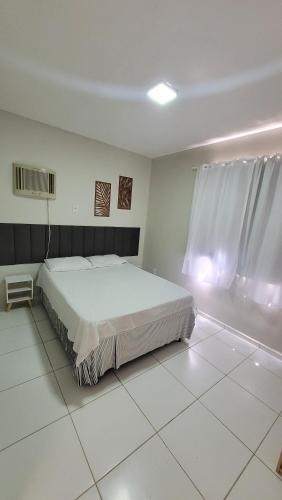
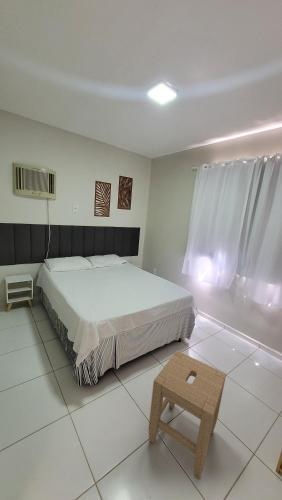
+ stool [148,350,227,481]
